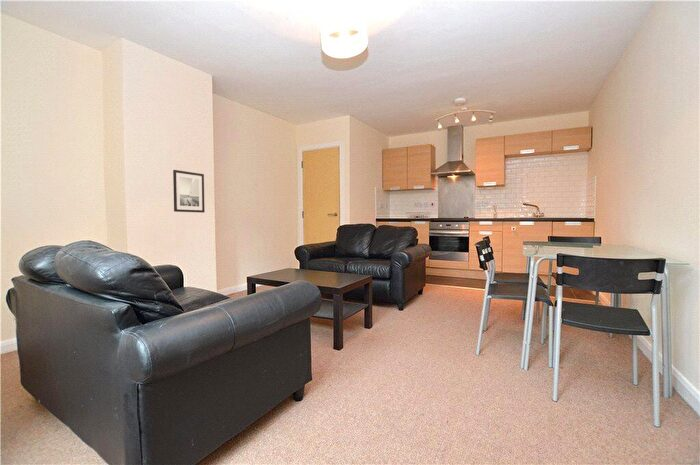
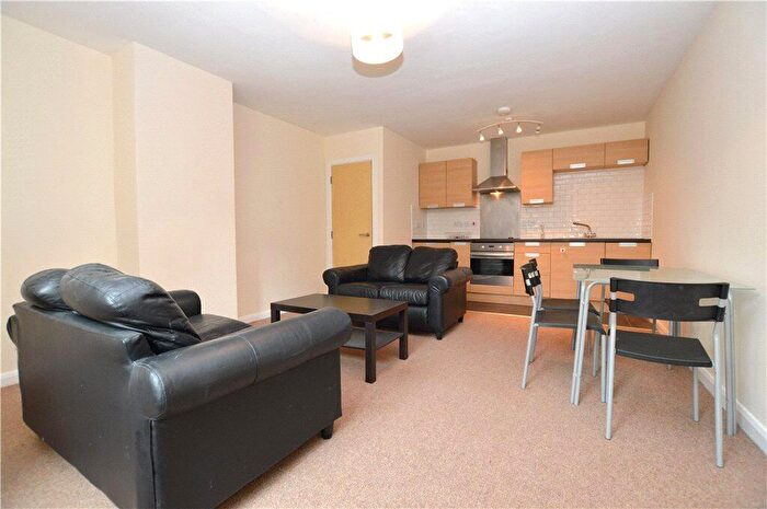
- wall art [172,169,206,214]
